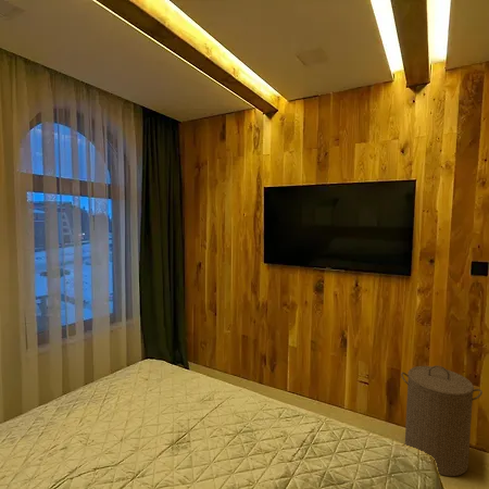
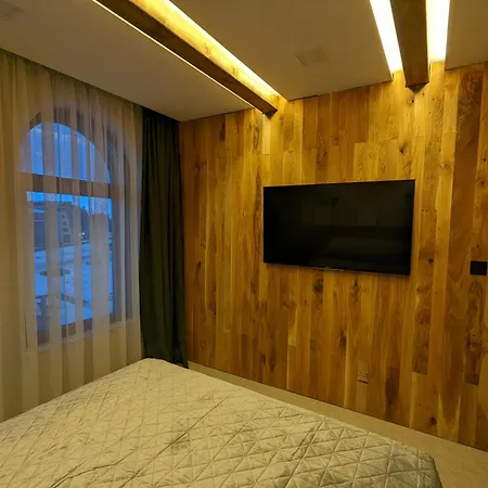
- laundry hamper [400,364,484,477]
